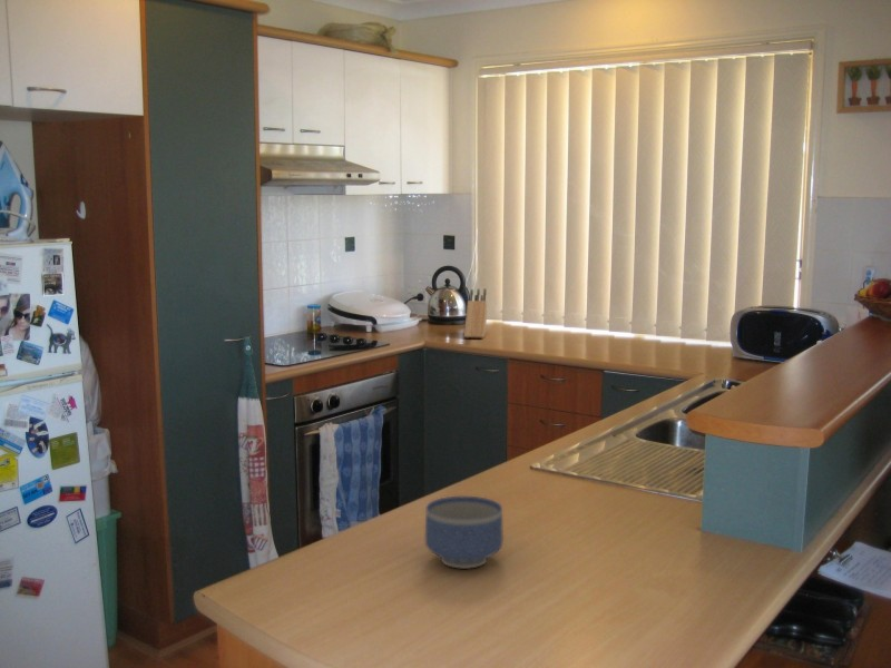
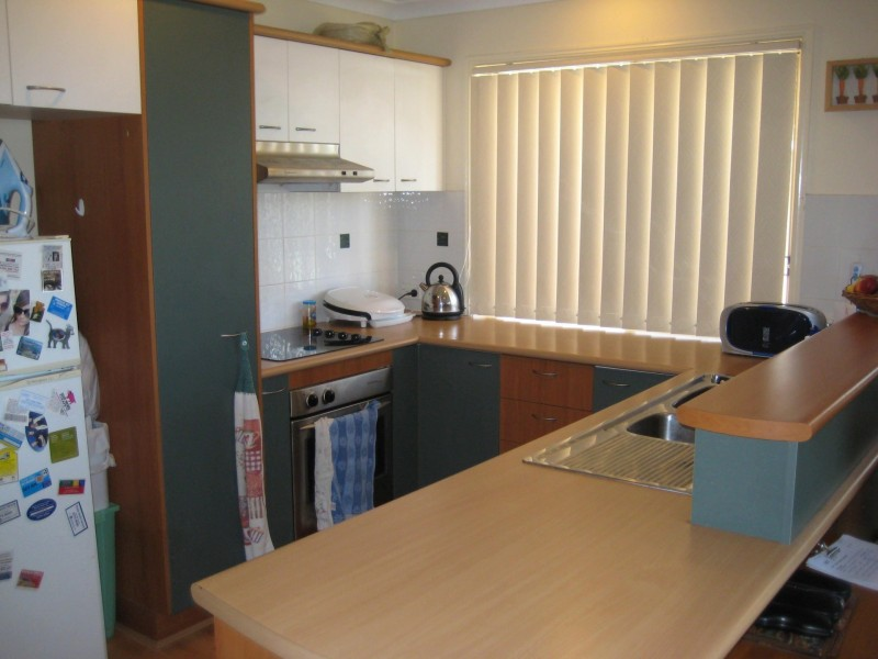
- bowl [424,495,505,570]
- knife block [463,287,488,340]
